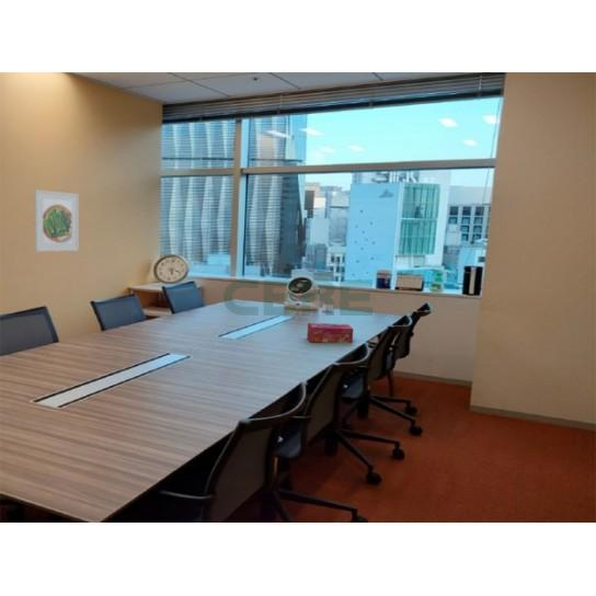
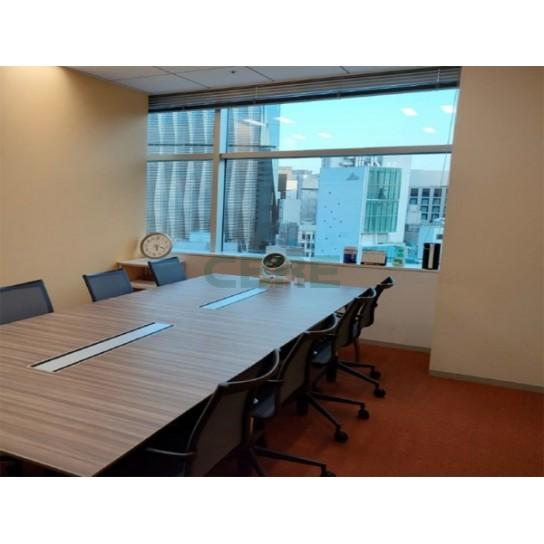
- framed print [33,188,80,253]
- tissue box [306,322,355,344]
